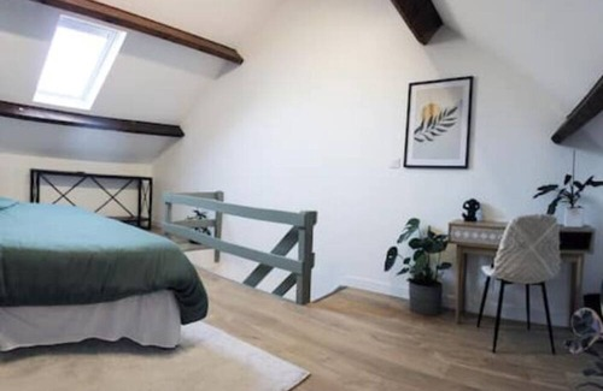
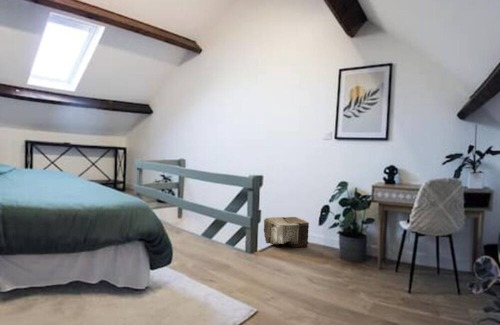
+ pouf [263,216,310,249]
